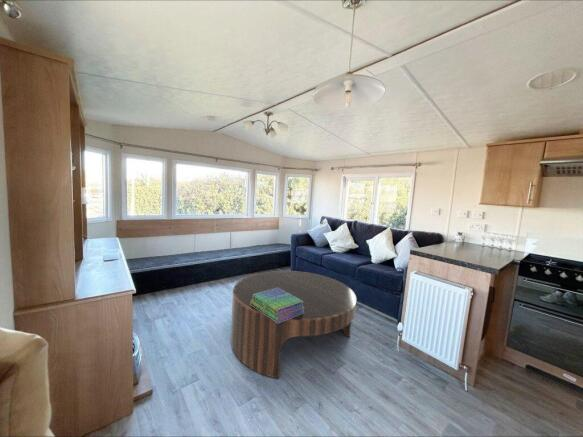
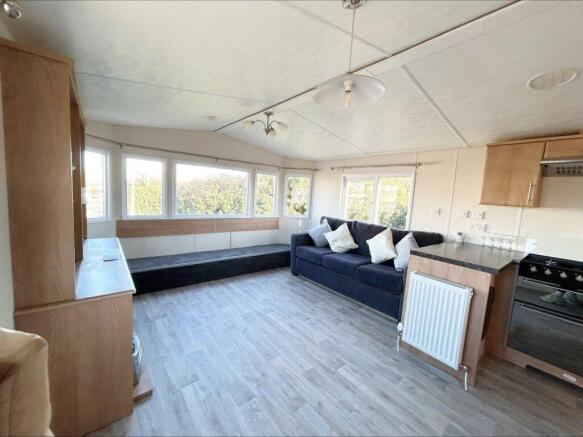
- coffee table [230,270,357,380]
- stack of books [251,288,304,323]
